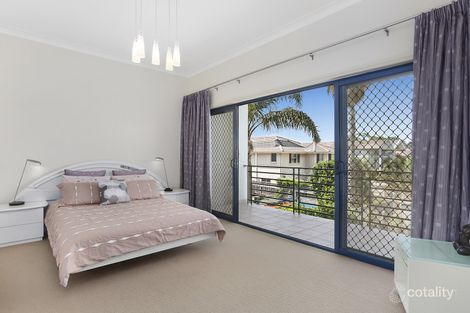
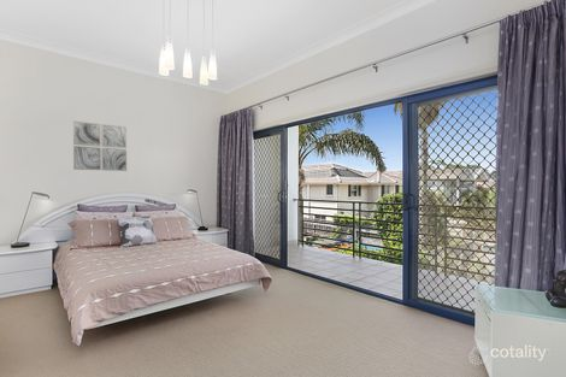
+ wall art [72,119,128,172]
